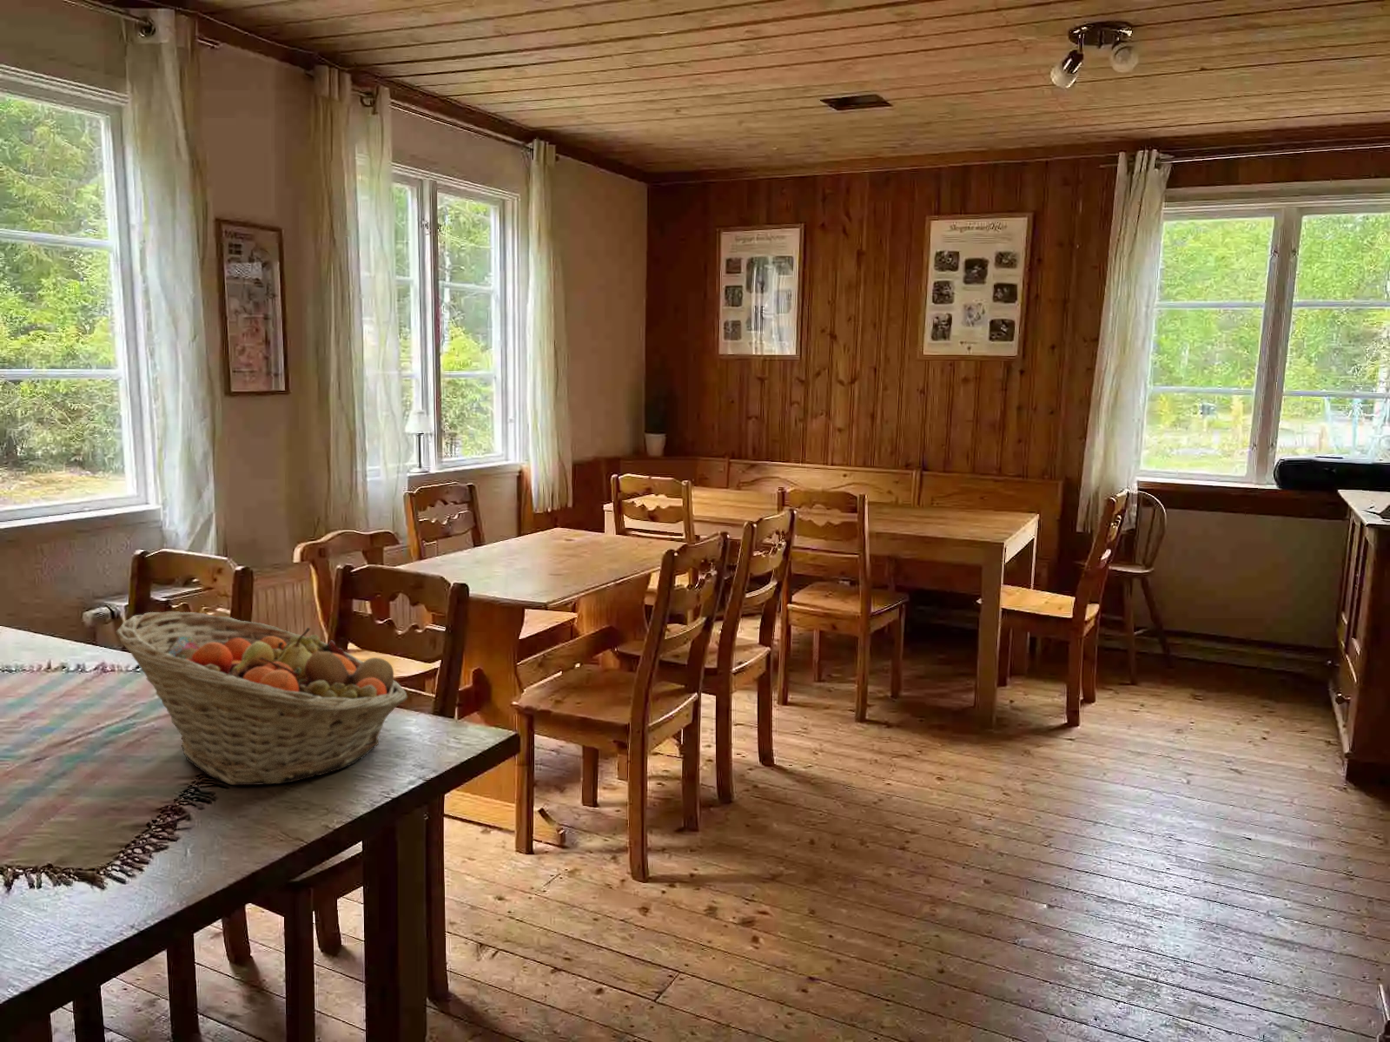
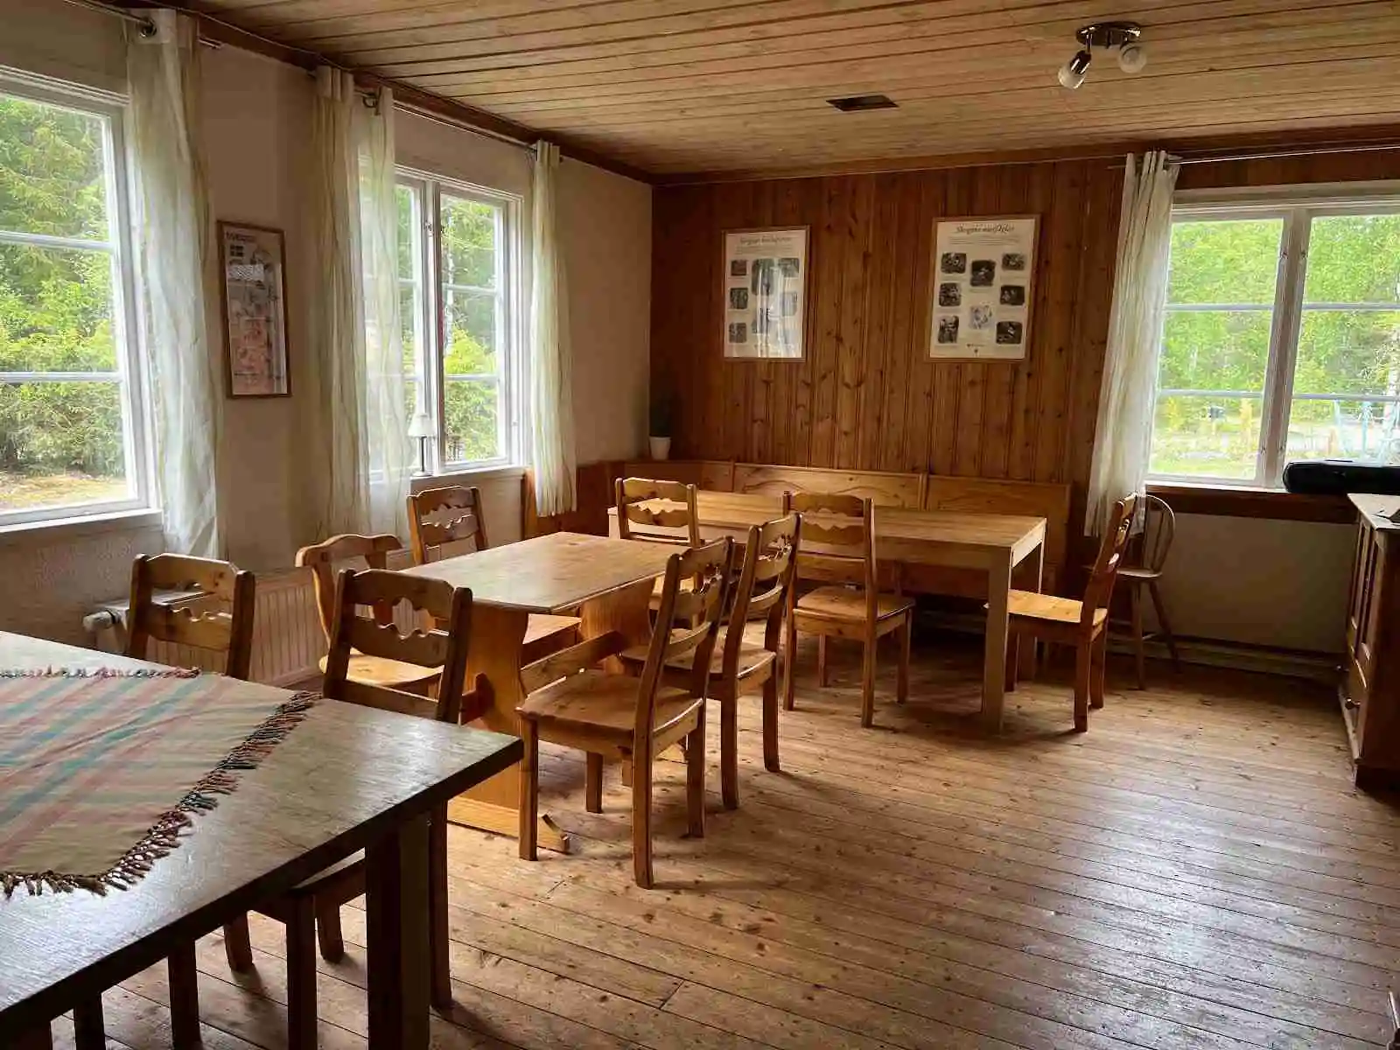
- fruit basket [115,611,408,786]
